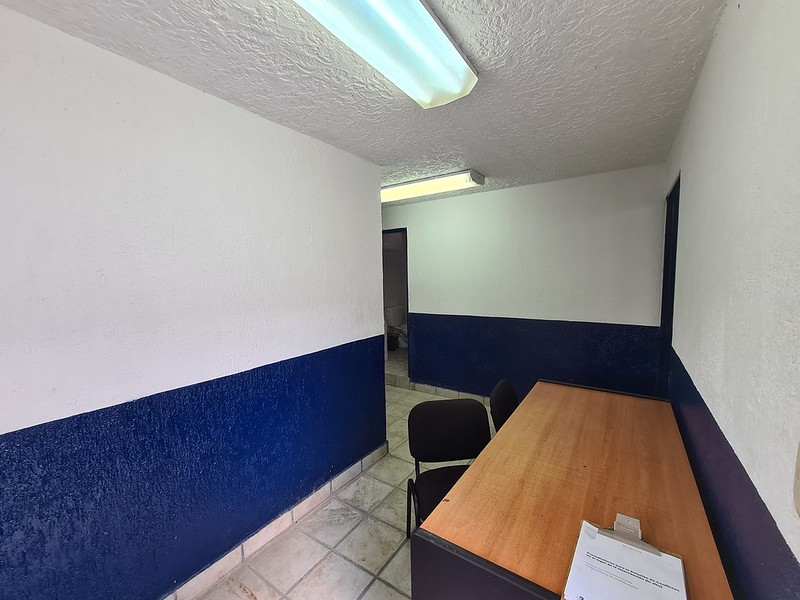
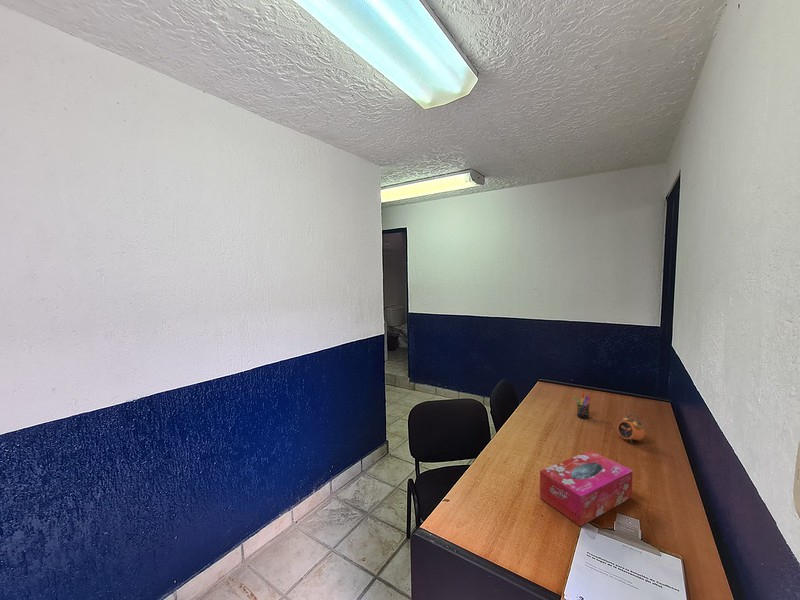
+ pen holder [573,392,592,420]
+ tissue box [539,450,634,527]
+ alarm clock [617,414,646,445]
